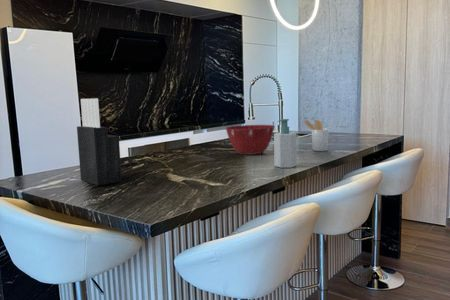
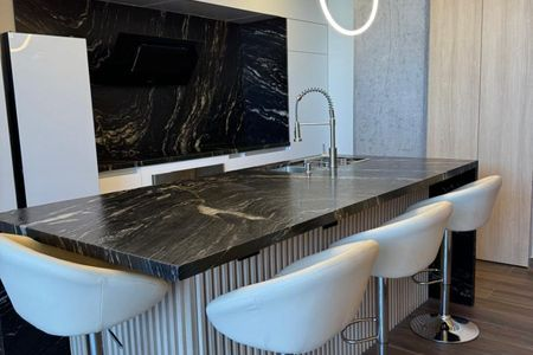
- knife block [76,97,123,186]
- soap bottle [273,118,298,169]
- utensil holder [301,119,330,152]
- mixing bowl [224,124,276,156]
